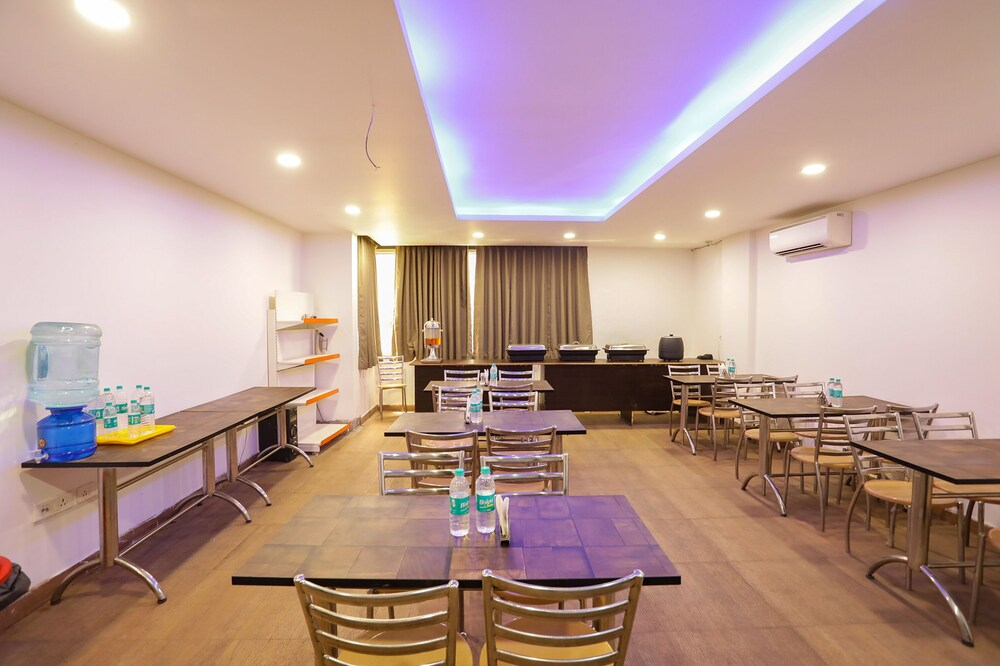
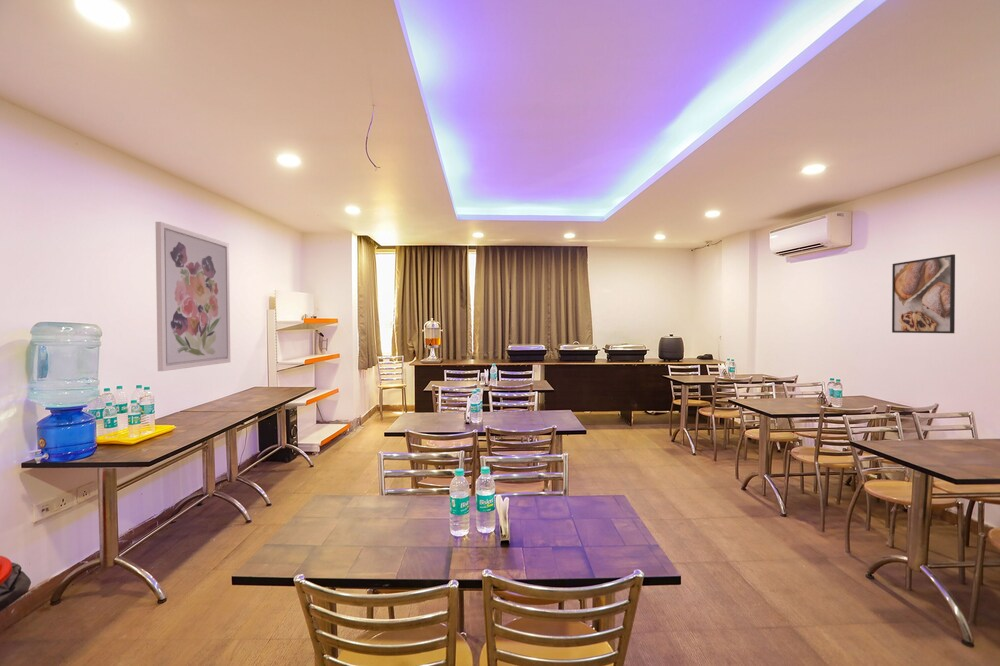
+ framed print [891,253,956,334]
+ wall art [154,221,231,372]
